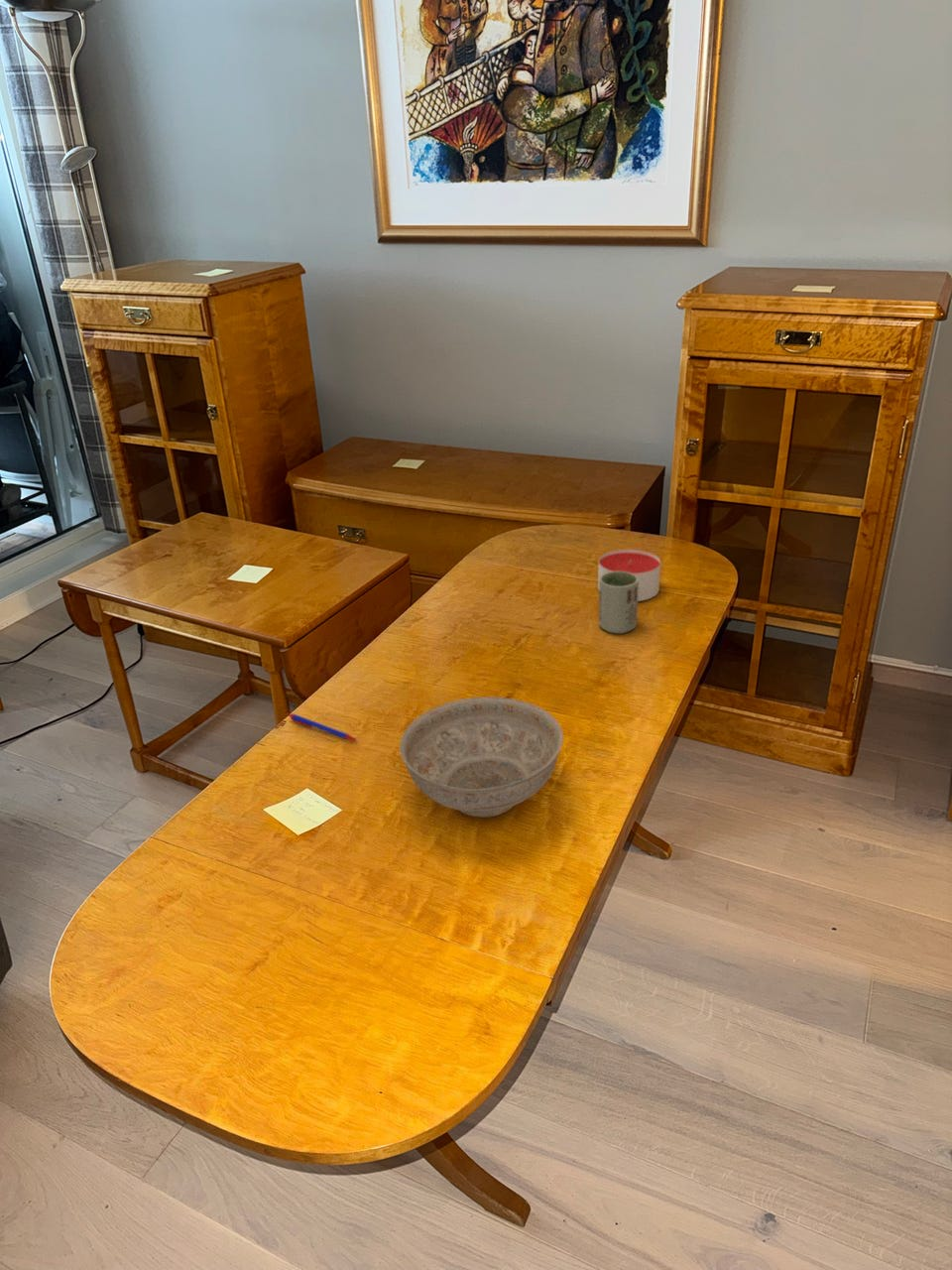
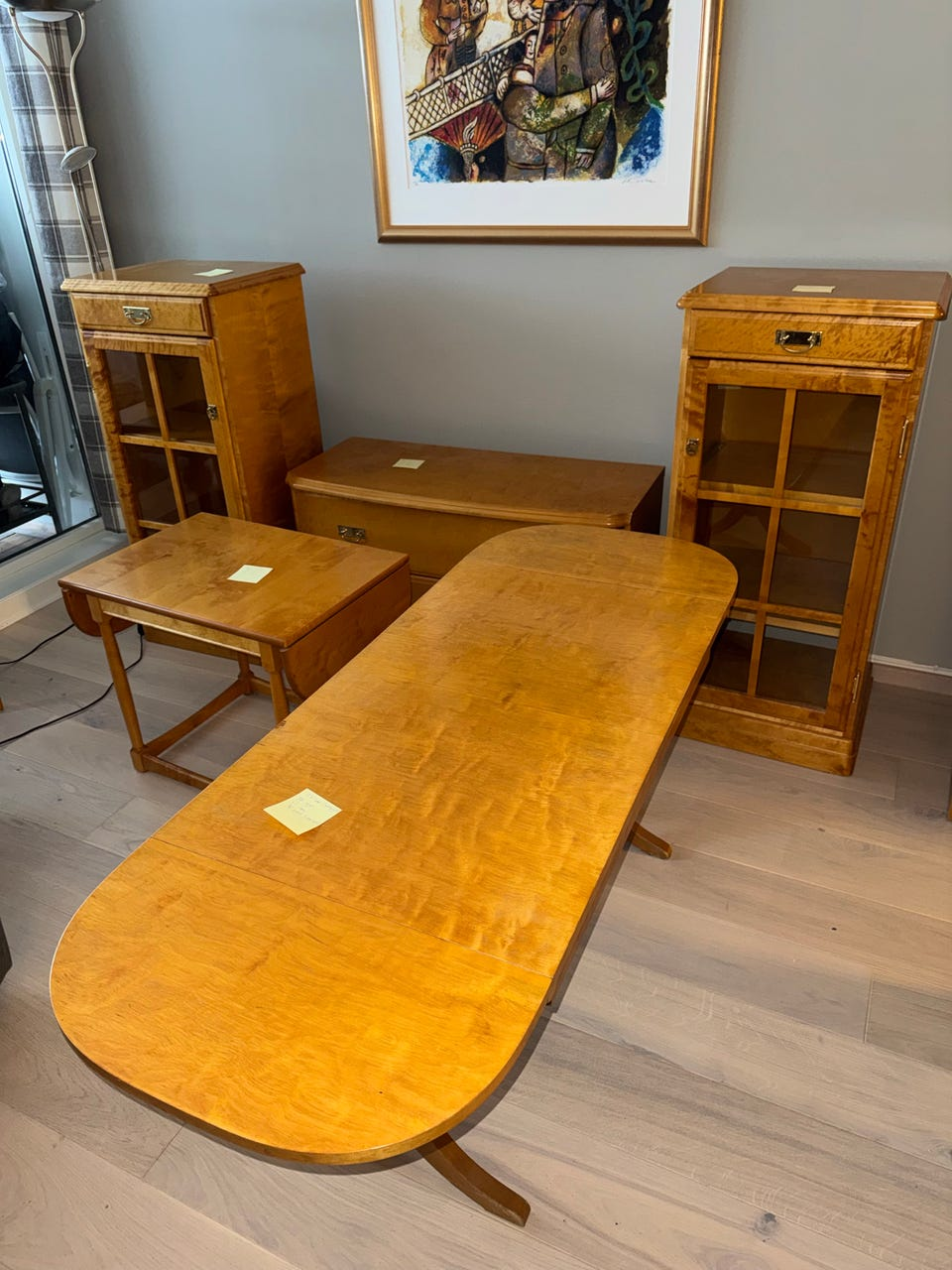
- pen [286,712,359,742]
- decorative bowl [399,697,564,819]
- cup [598,572,639,635]
- candle [597,549,661,602]
